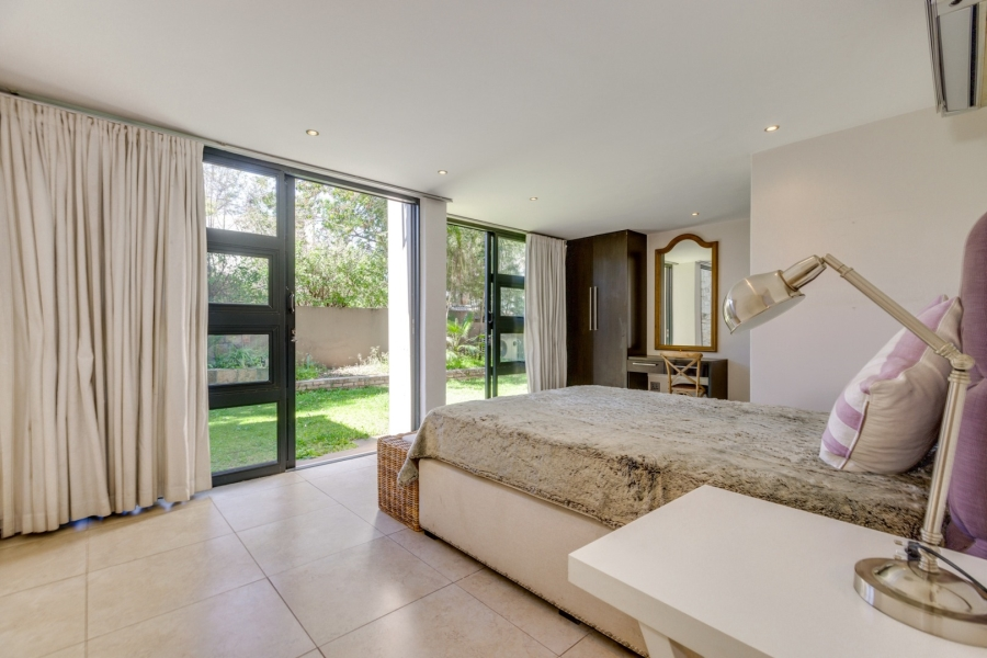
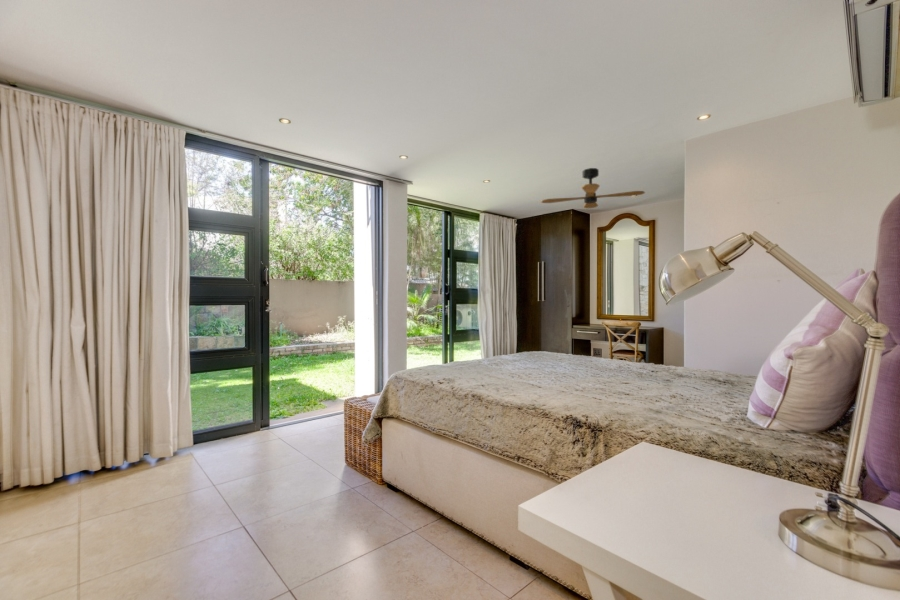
+ ceiling fan [540,167,646,209]
